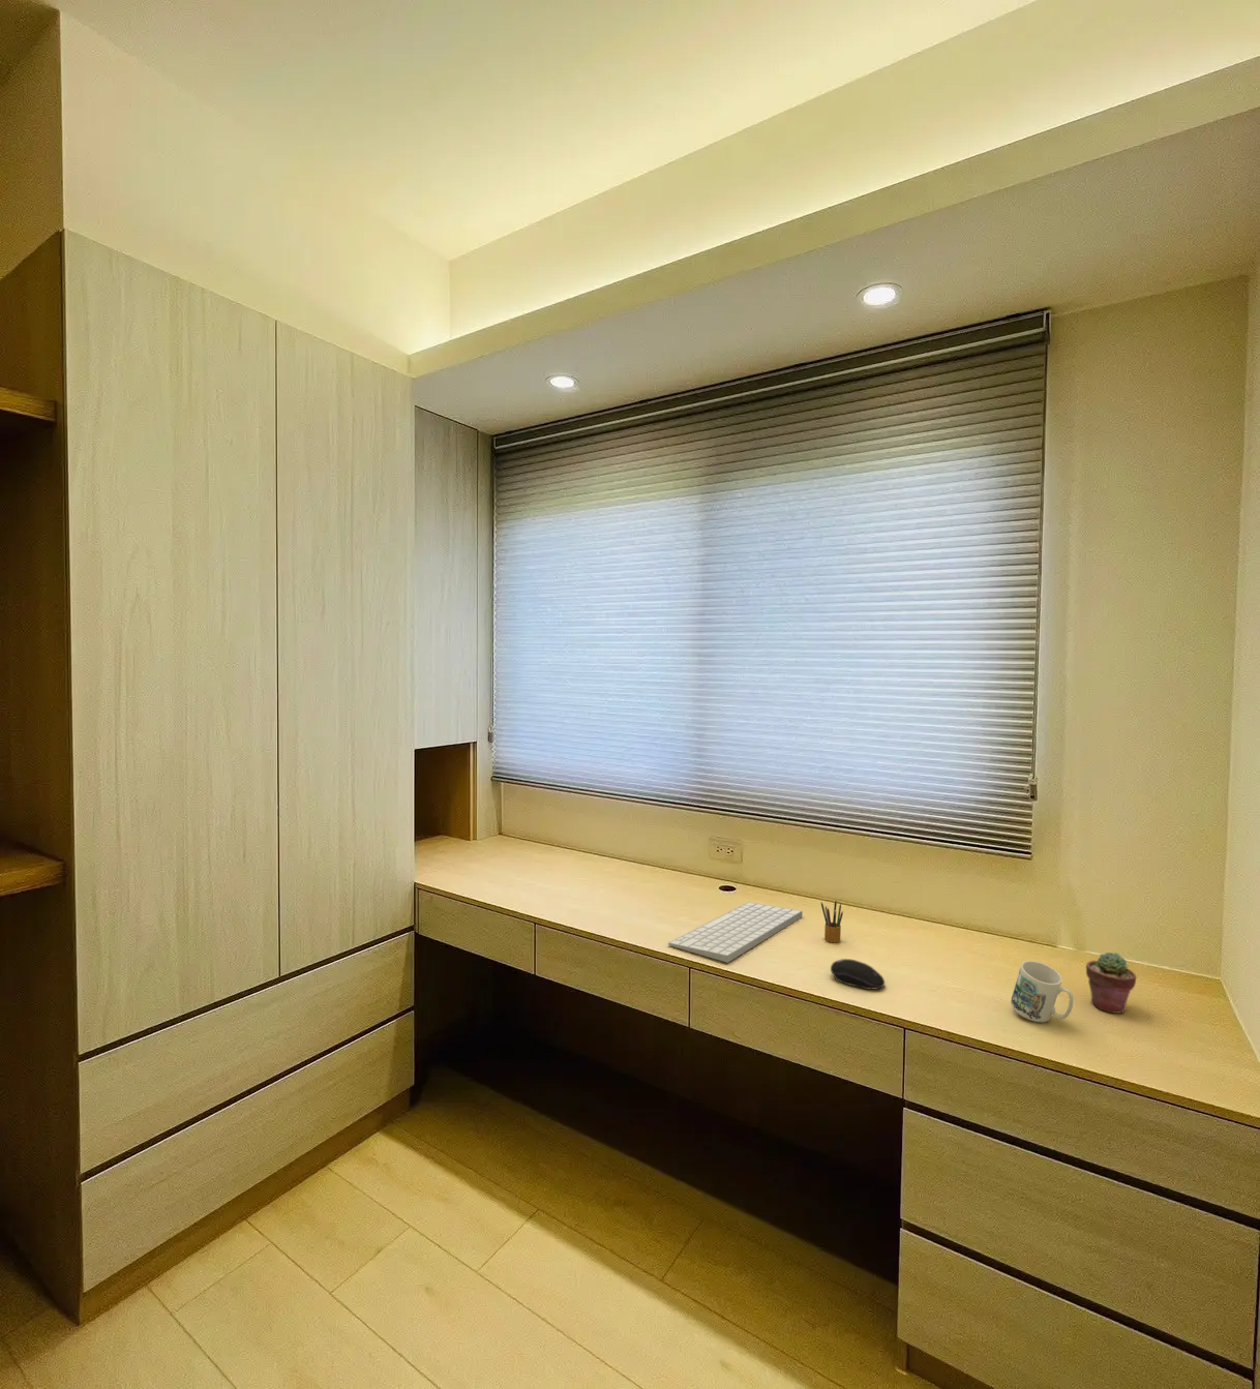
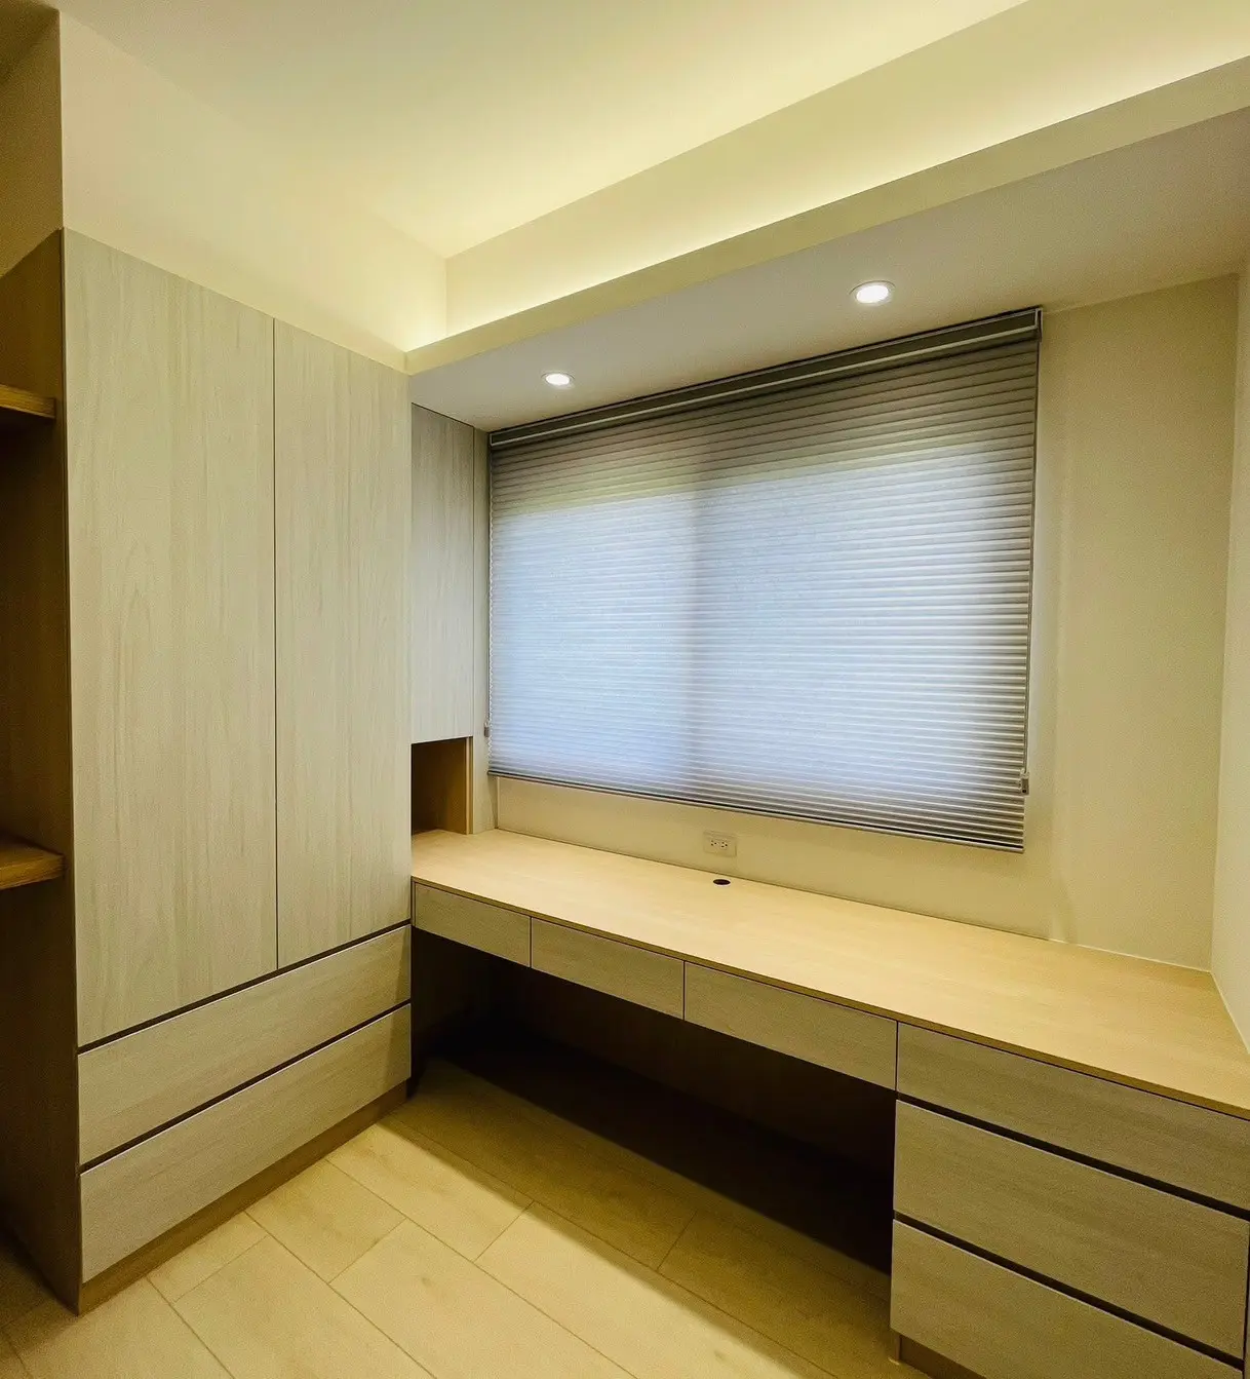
- computer mouse [829,958,886,990]
- pencil box [821,900,844,944]
- potted succulent [1086,951,1138,1015]
- mug [1009,959,1075,1022]
- computer keyboard [667,901,804,964]
